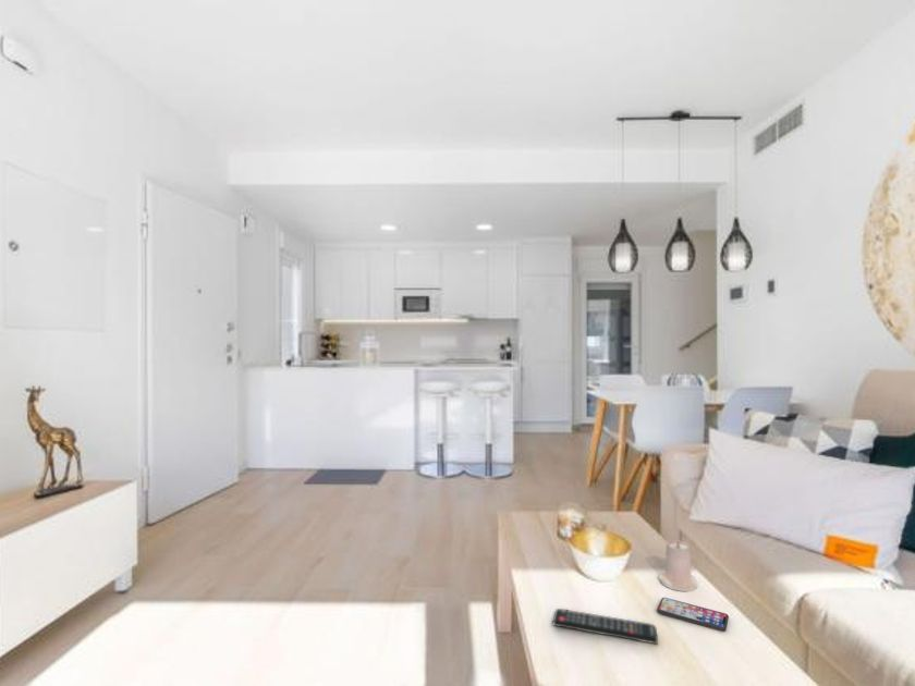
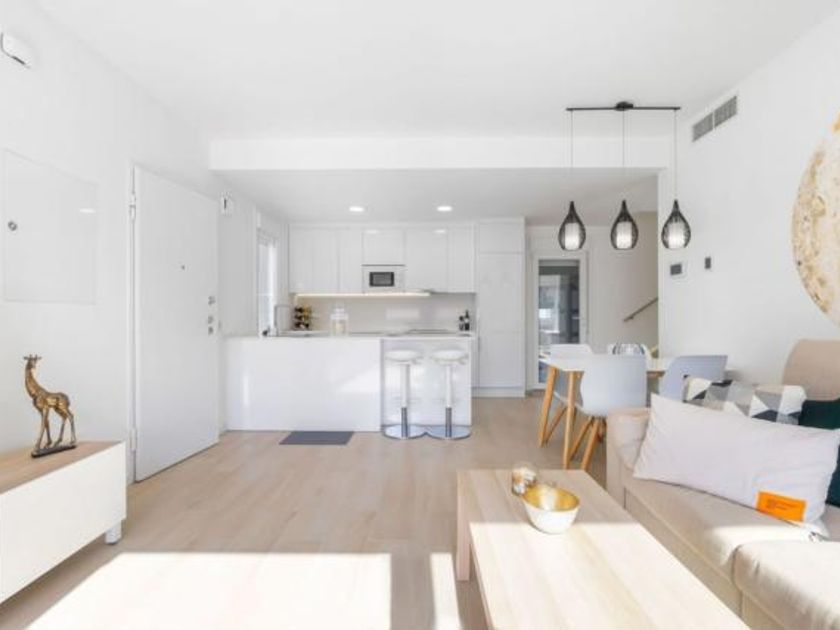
- remote control [551,608,659,646]
- candle [658,539,698,592]
- smartphone [656,597,730,633]
